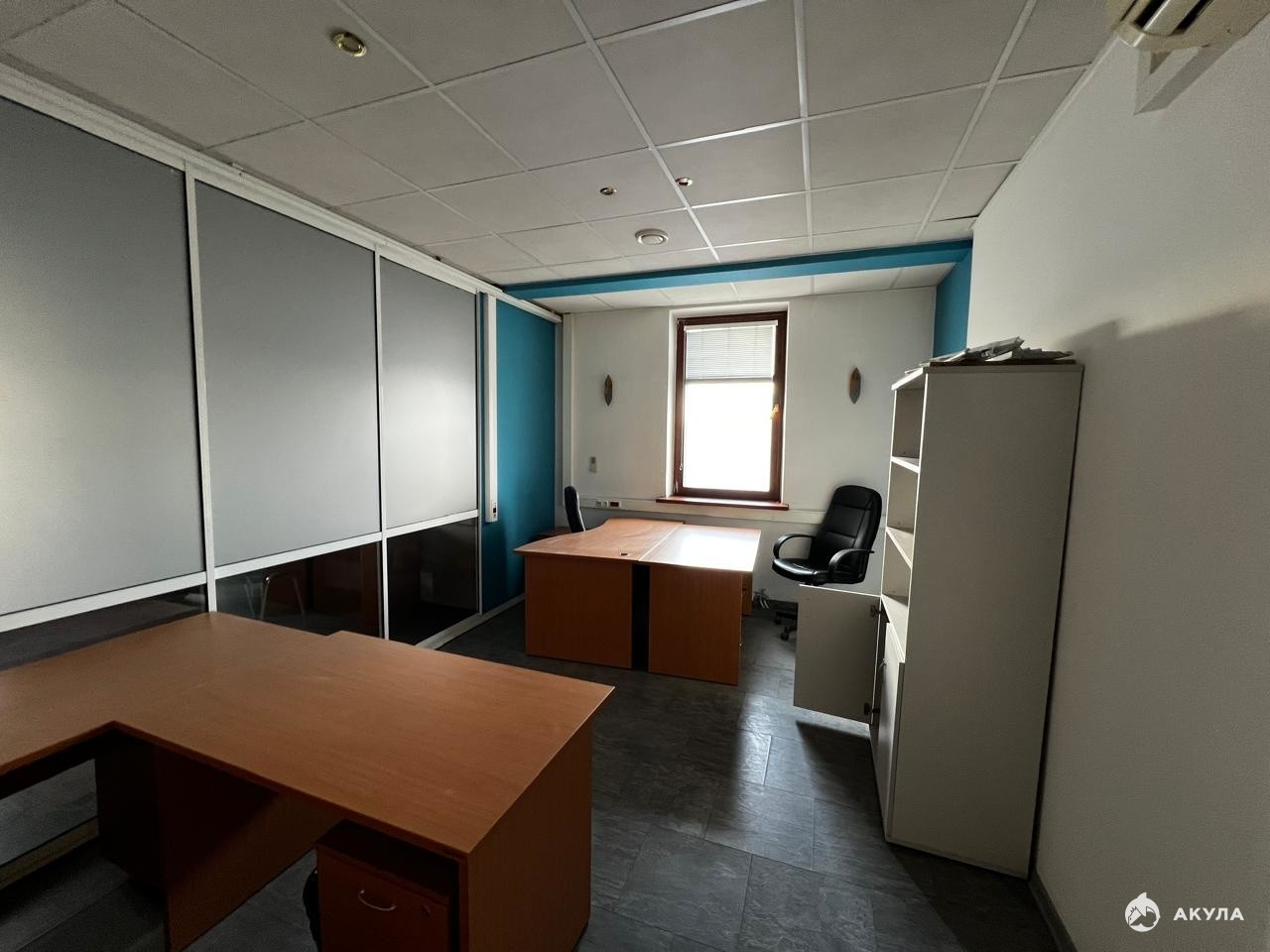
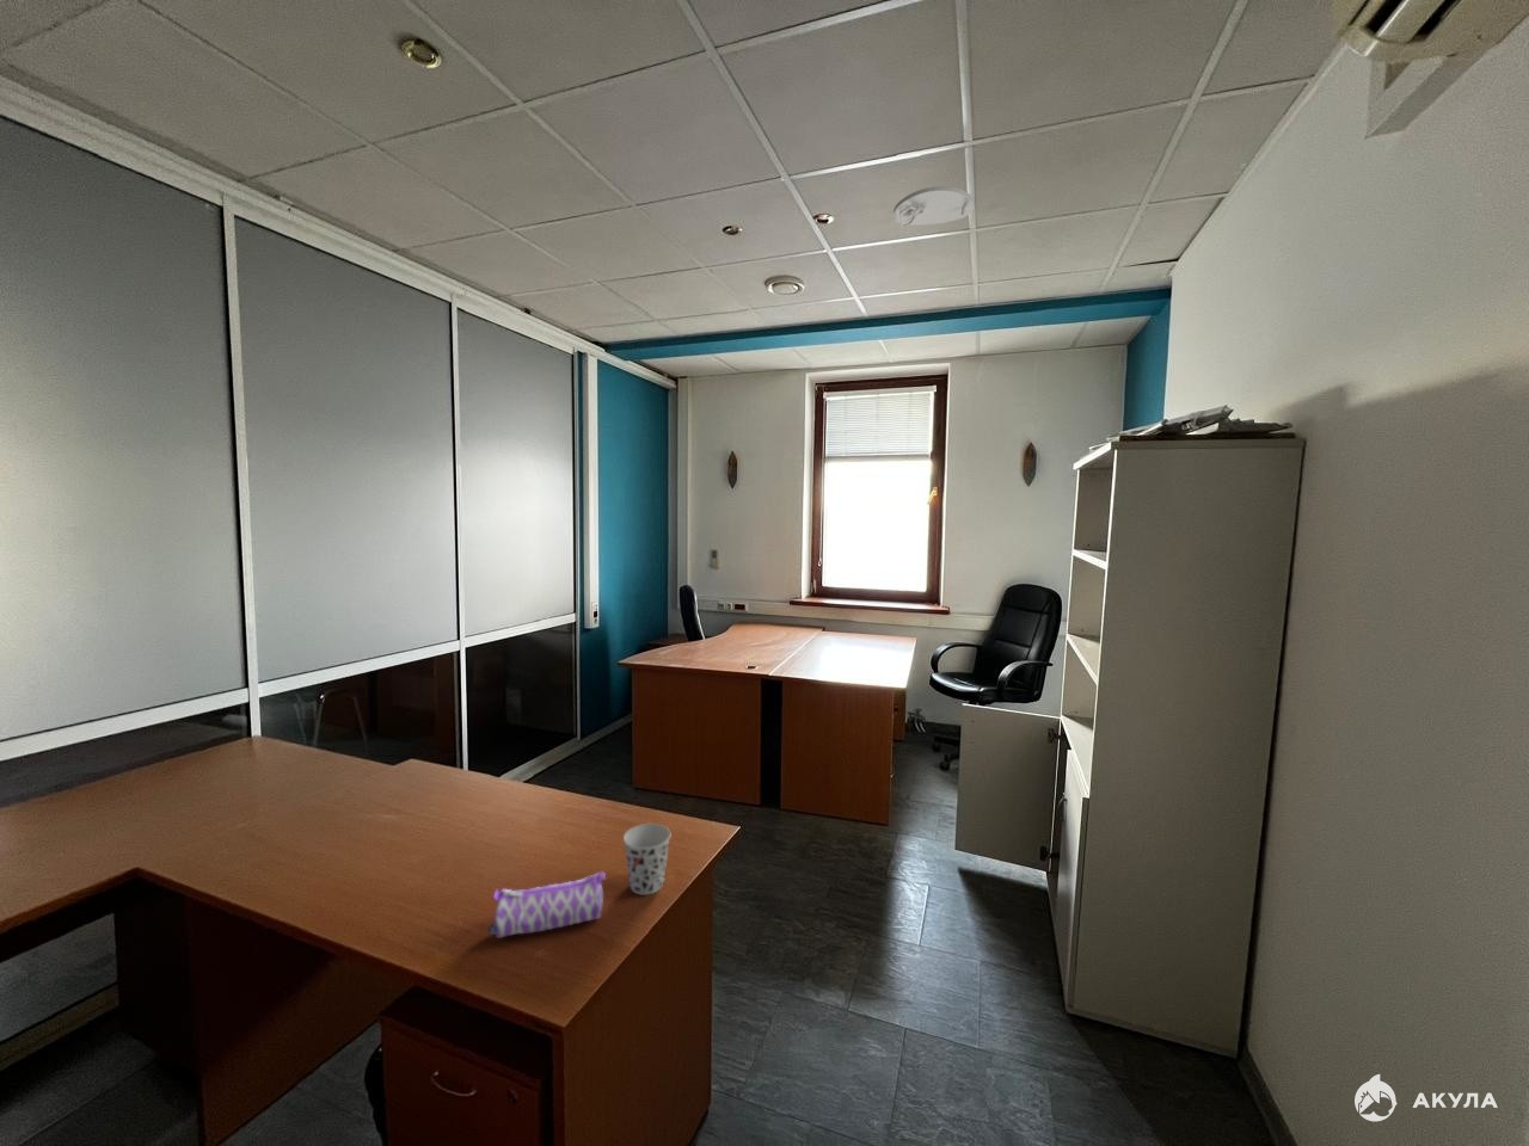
+ cup [622,822,672,897]
+ pencil case [488,872,607,939]
+ smoke detector [892,185,975,229]
